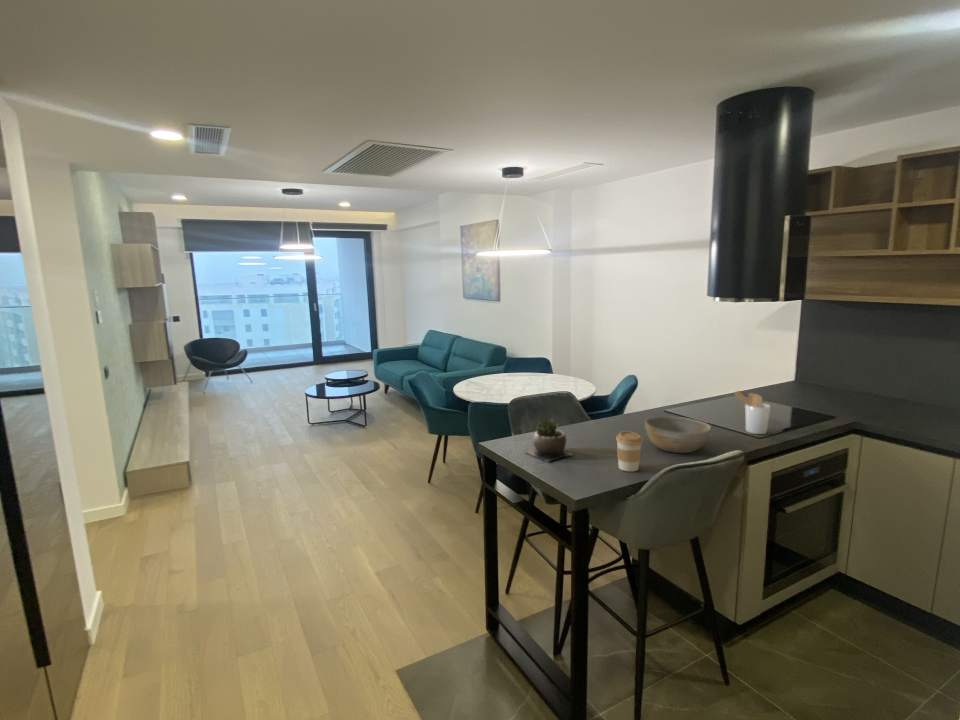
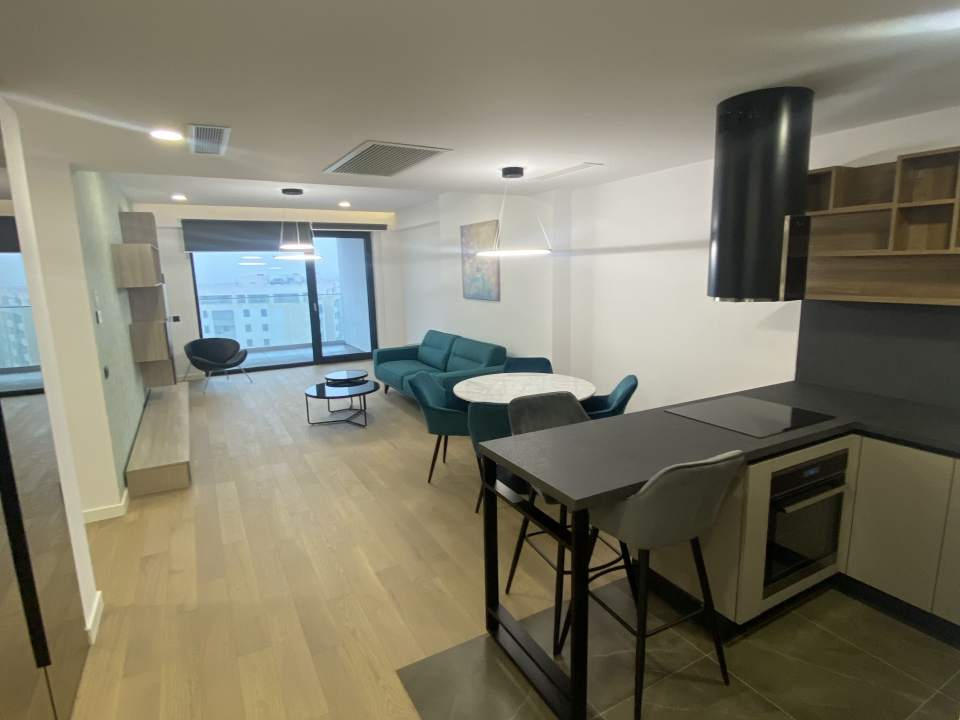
- utensil holder [733,390,771,435]
- bowl [644,415,712,454]
- succulent plant [524,416,574,463]
- coffee cup [615,430,644,472]
